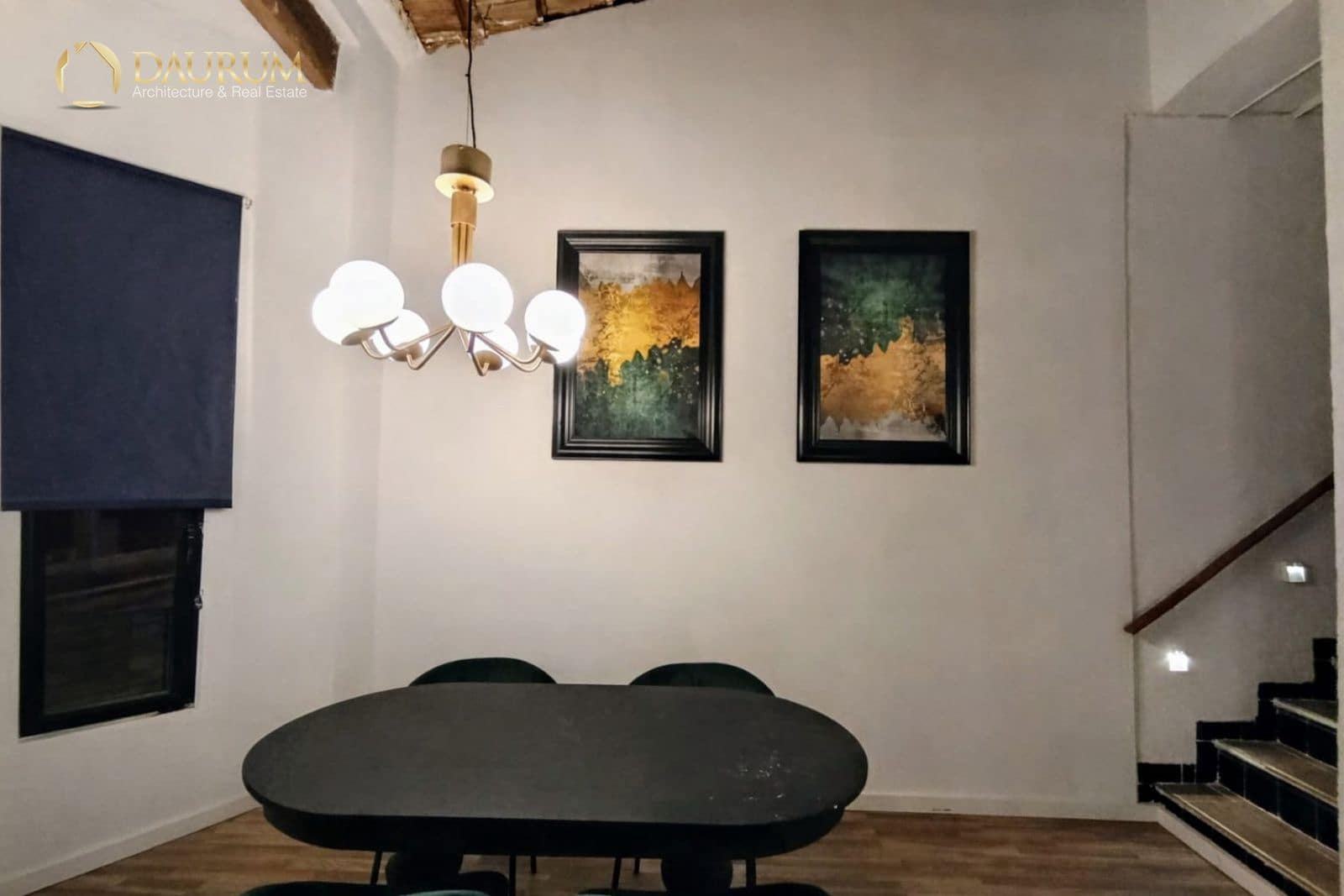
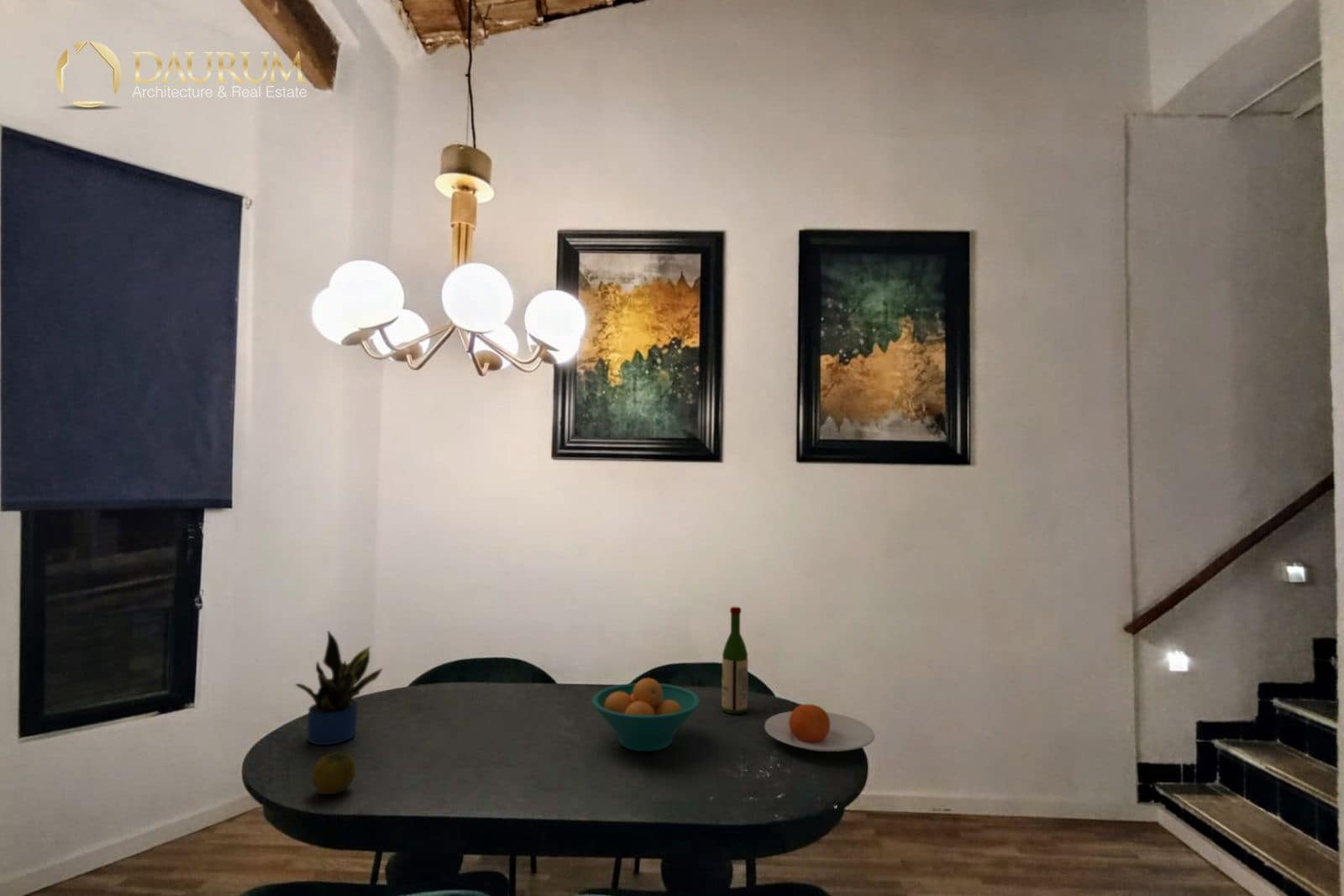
+ potted plant [294,630,383,746]
+ fruit bowl [591,677,701,752]
+ wine bottle [721,606,749,715]
+ plate [764,704,875,752]
+ fruit [311,751,357,795]
